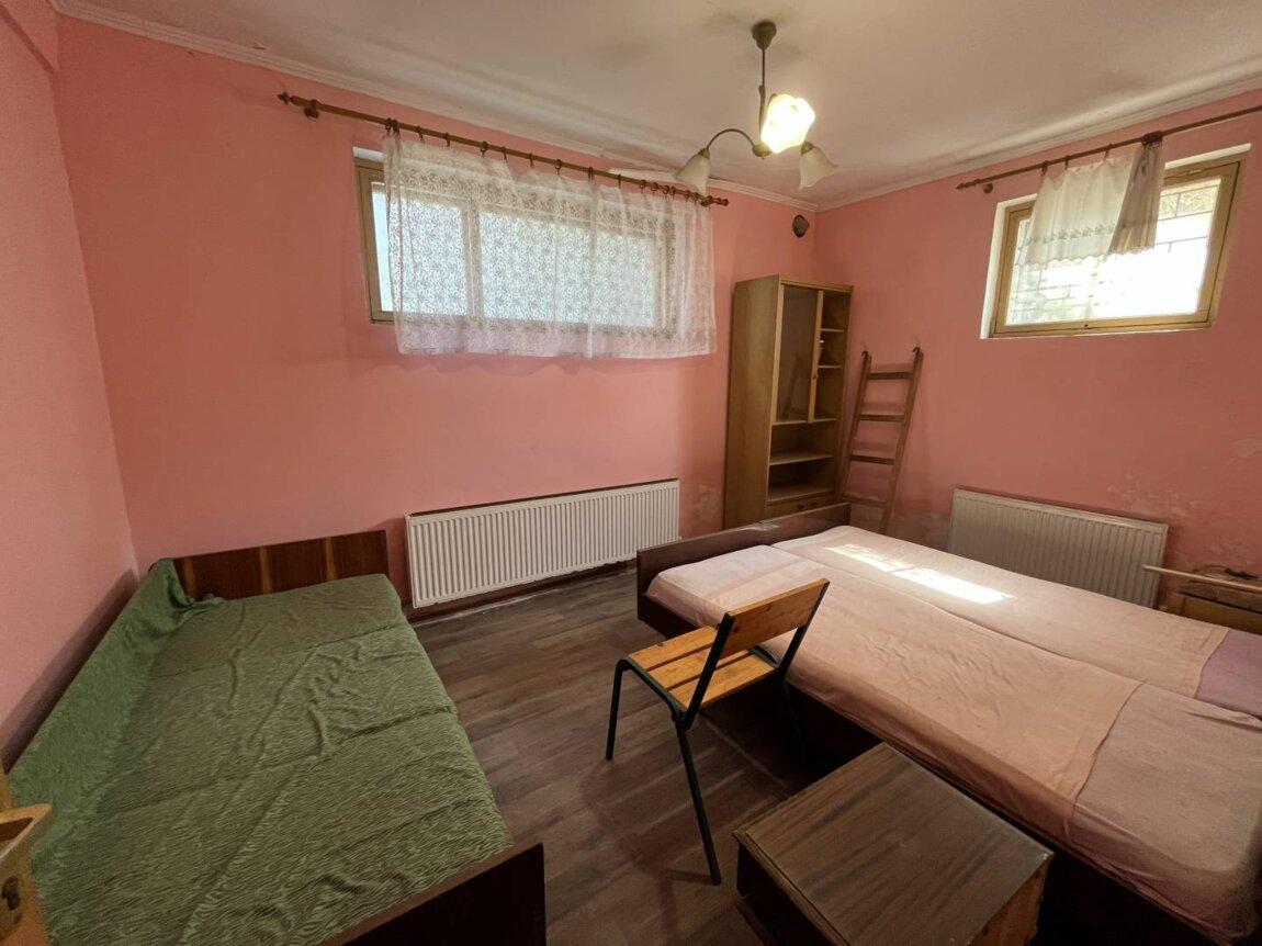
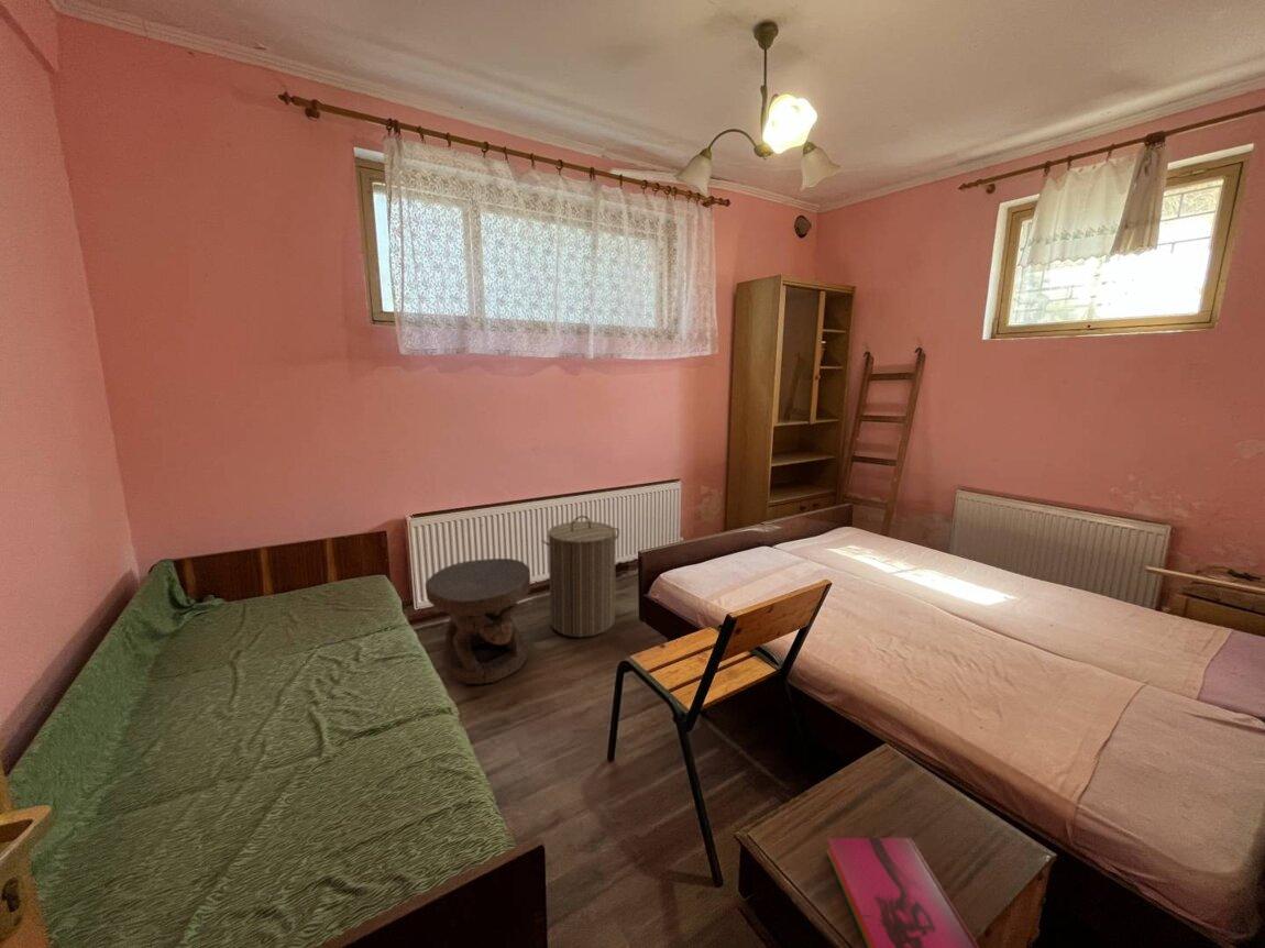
+ laundry hamper [541,515,620,638]
+ carved stool [425,558,531,685]
+ hardback book [825,836,980,948]
